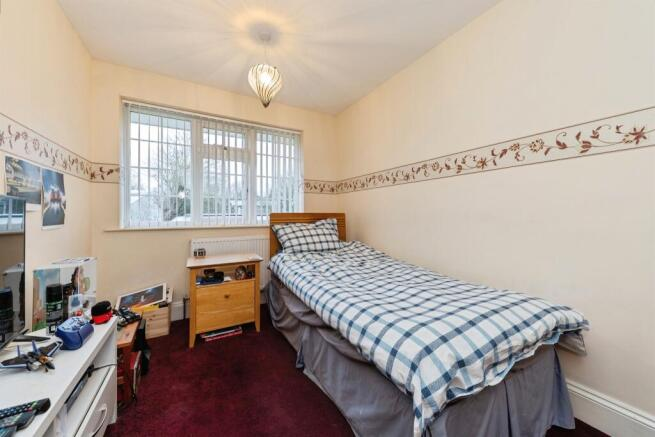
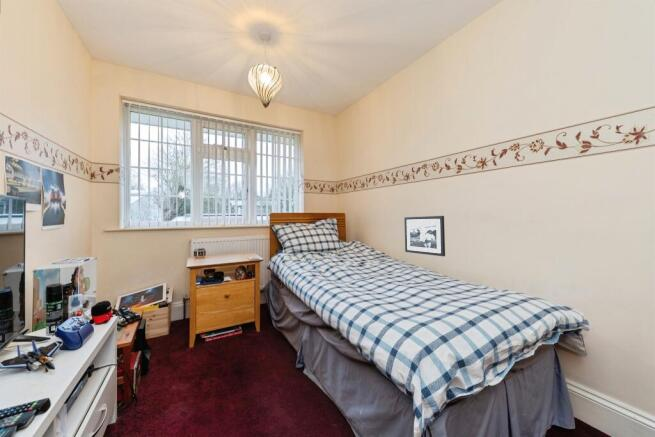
+ picture frame [403,215,446,257]
